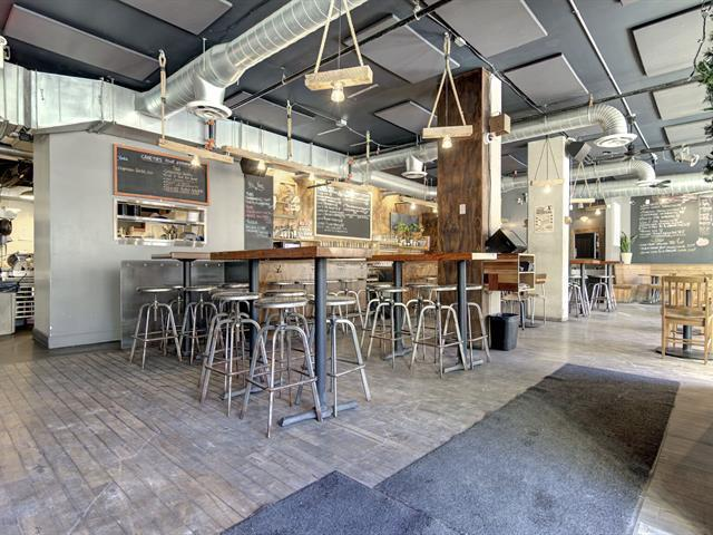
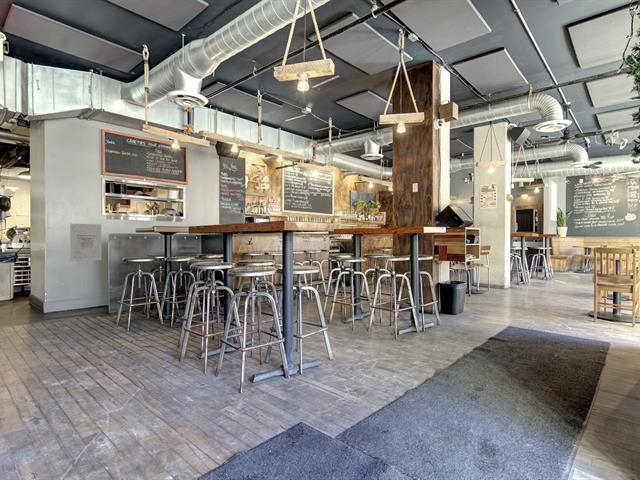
+ wall art [69,223,103,262]
